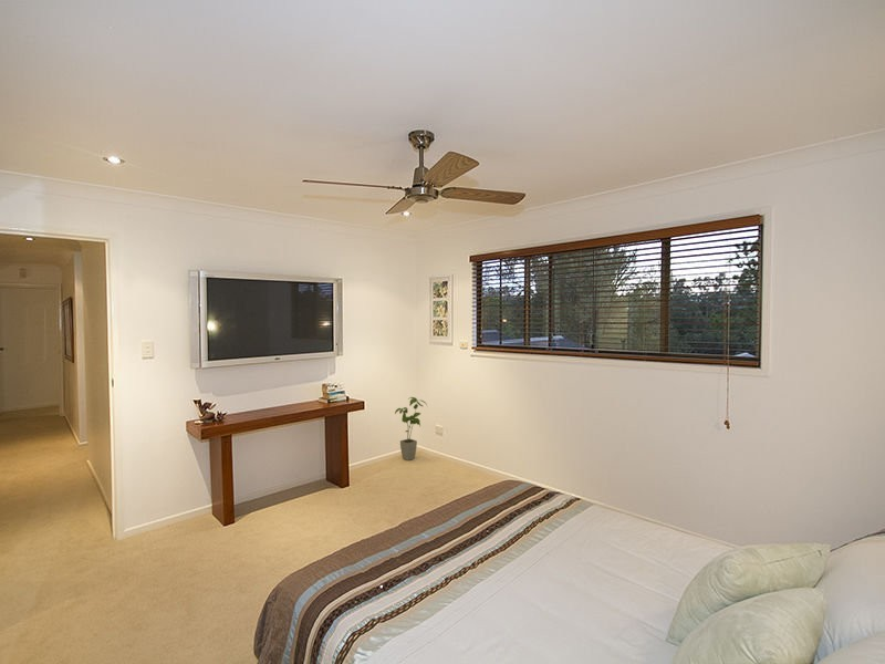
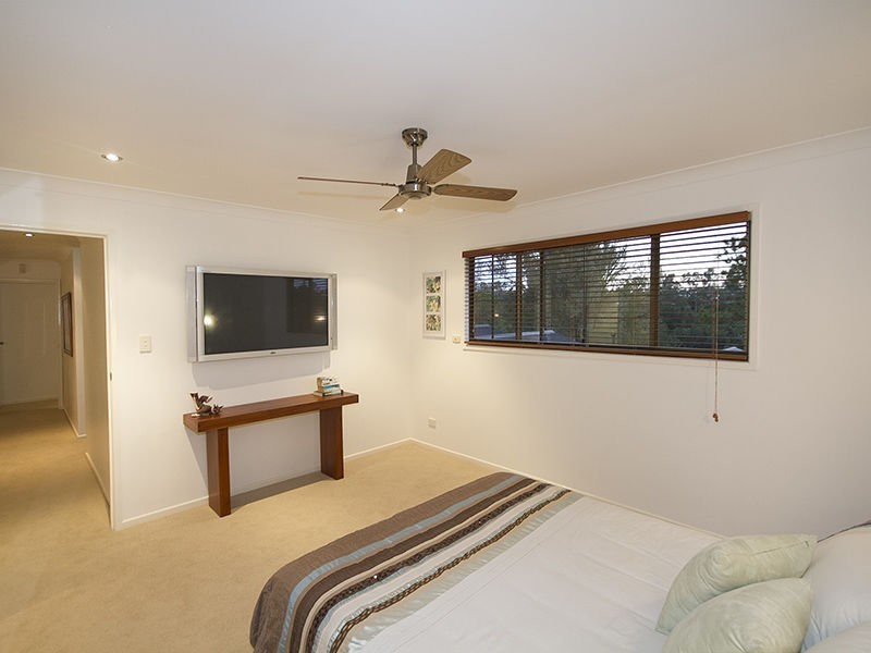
- house plant [394,396,428,461]
